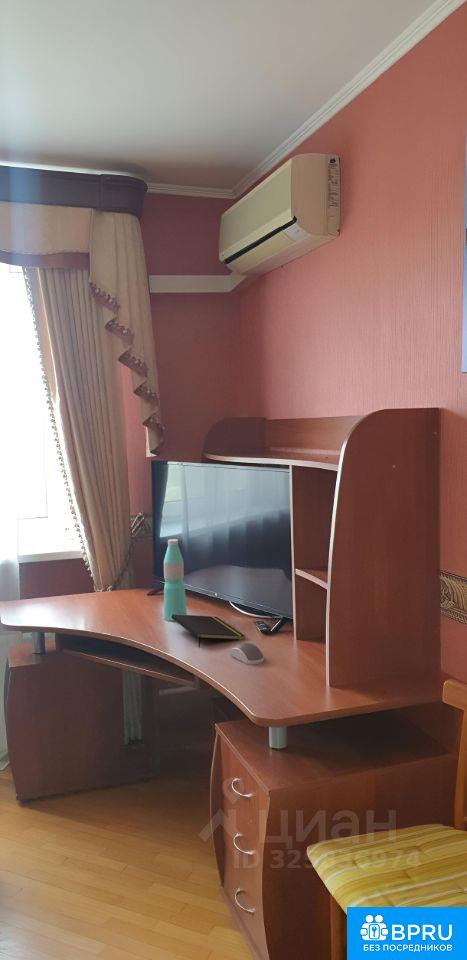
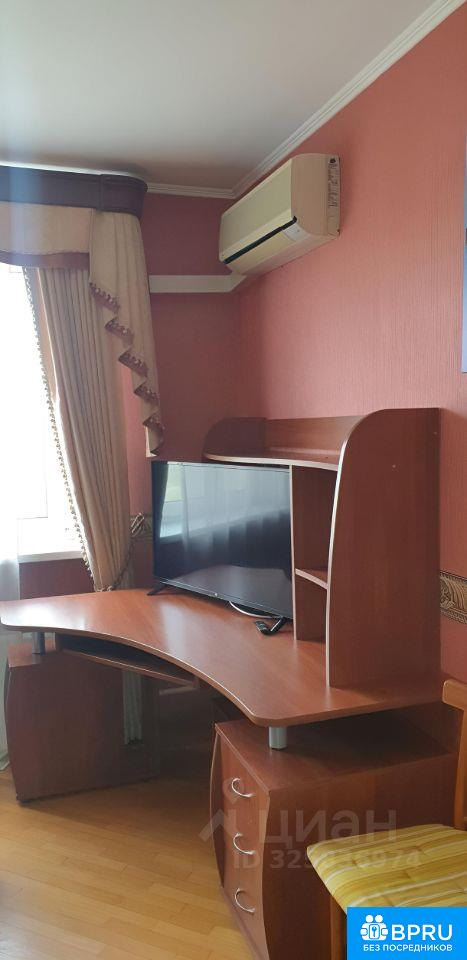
- water bottle [163,538,188,622]
- computer mouse [229,642,265,665]
- notepad [171,614,246,648]
